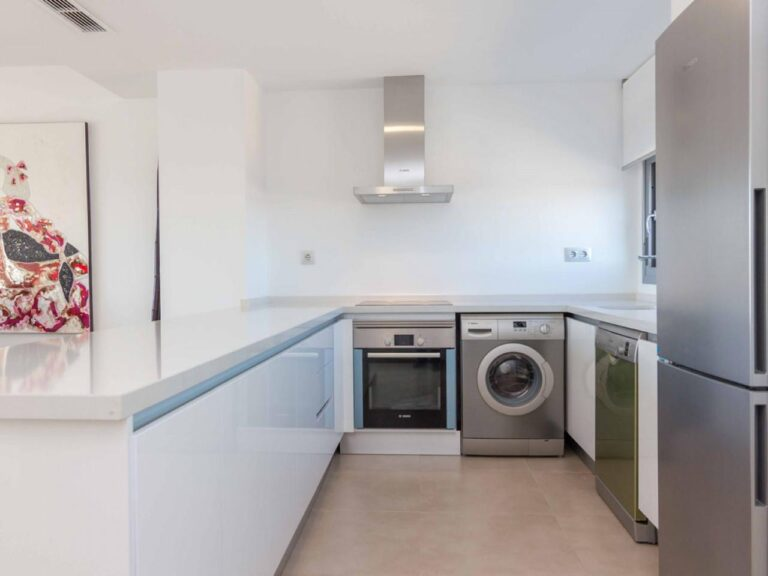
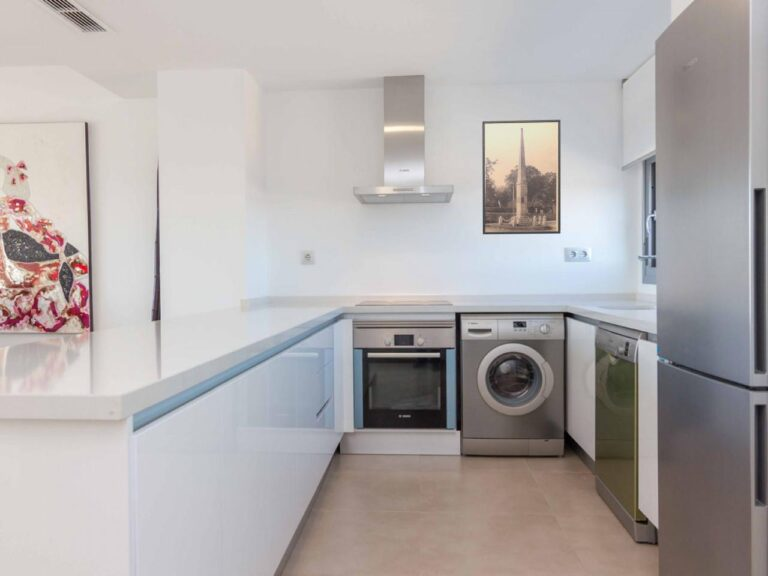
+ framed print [481,119,562,235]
